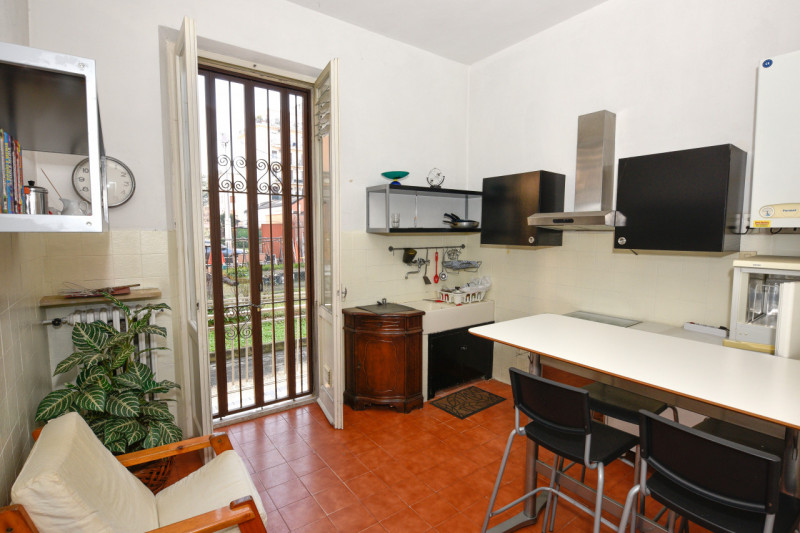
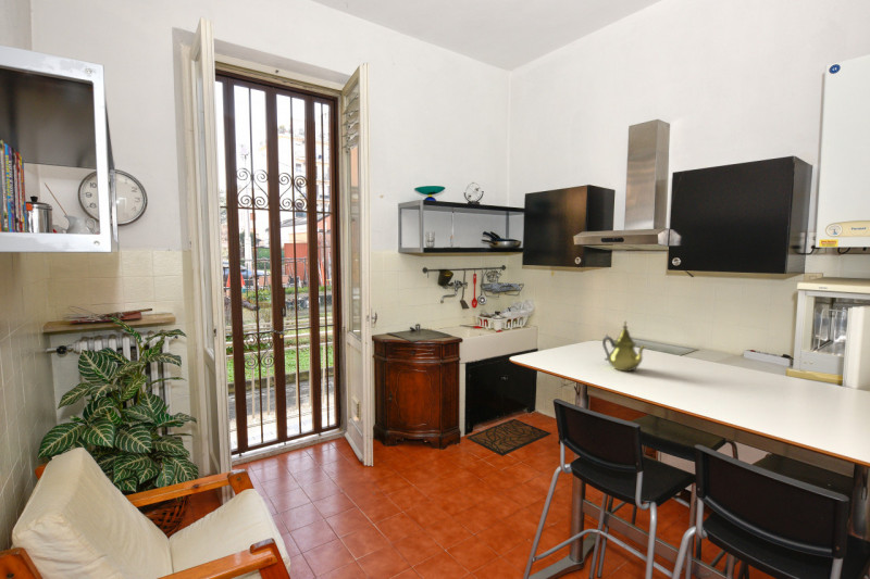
+ teapot [601,320,647,373]
